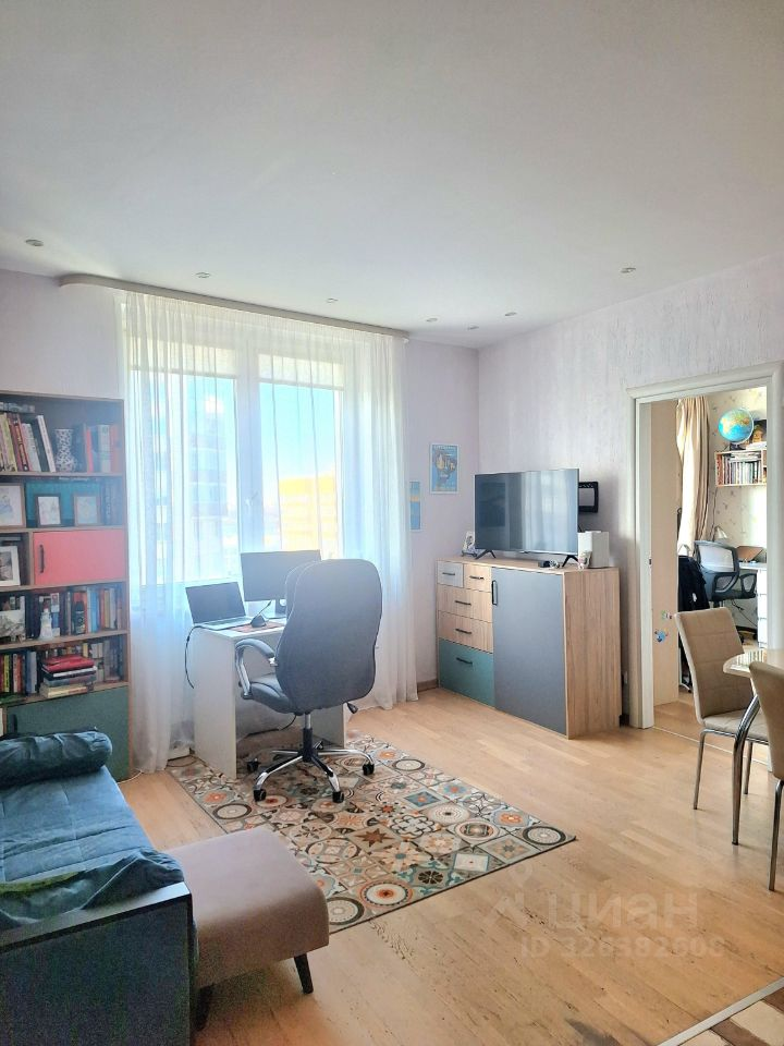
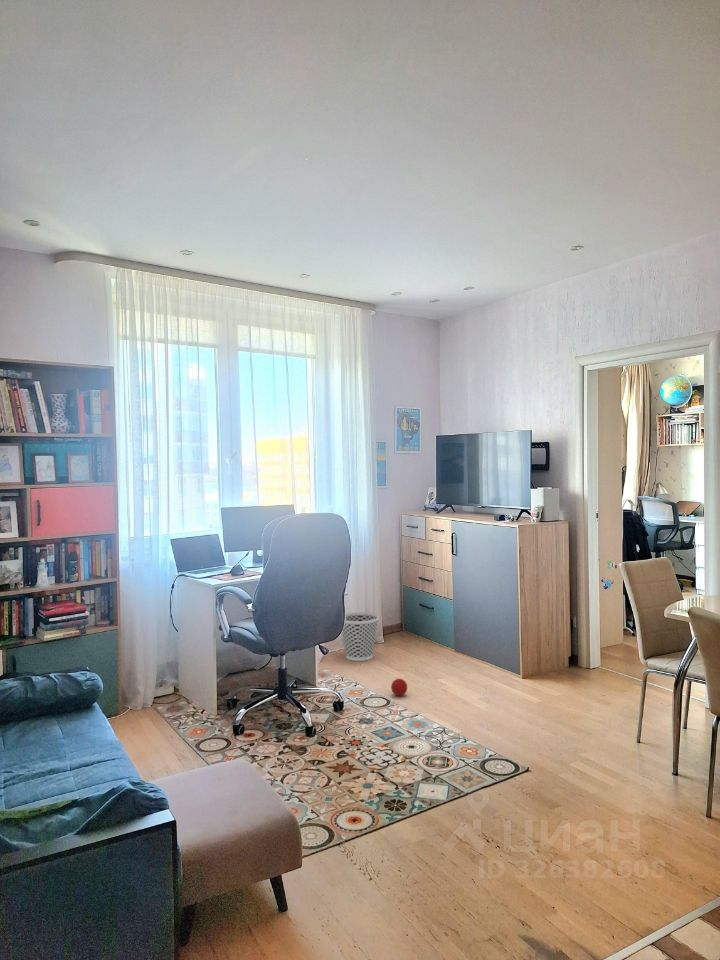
+ ball [390,678,408,697]
+ wastebasket [341,611,380,662]
